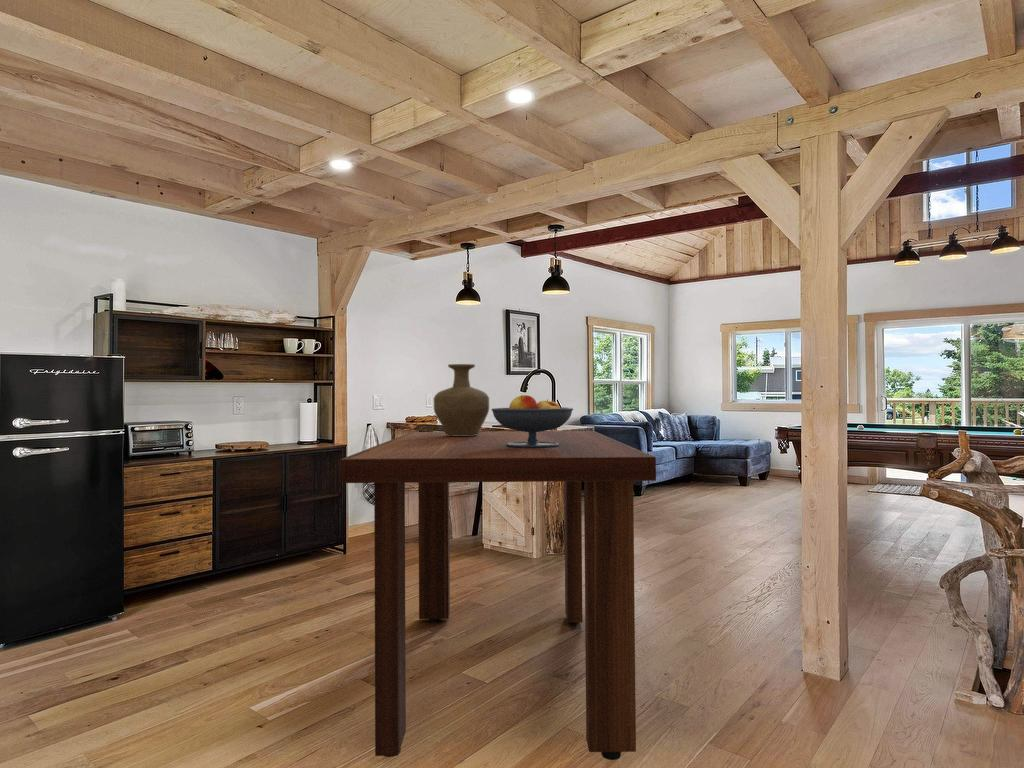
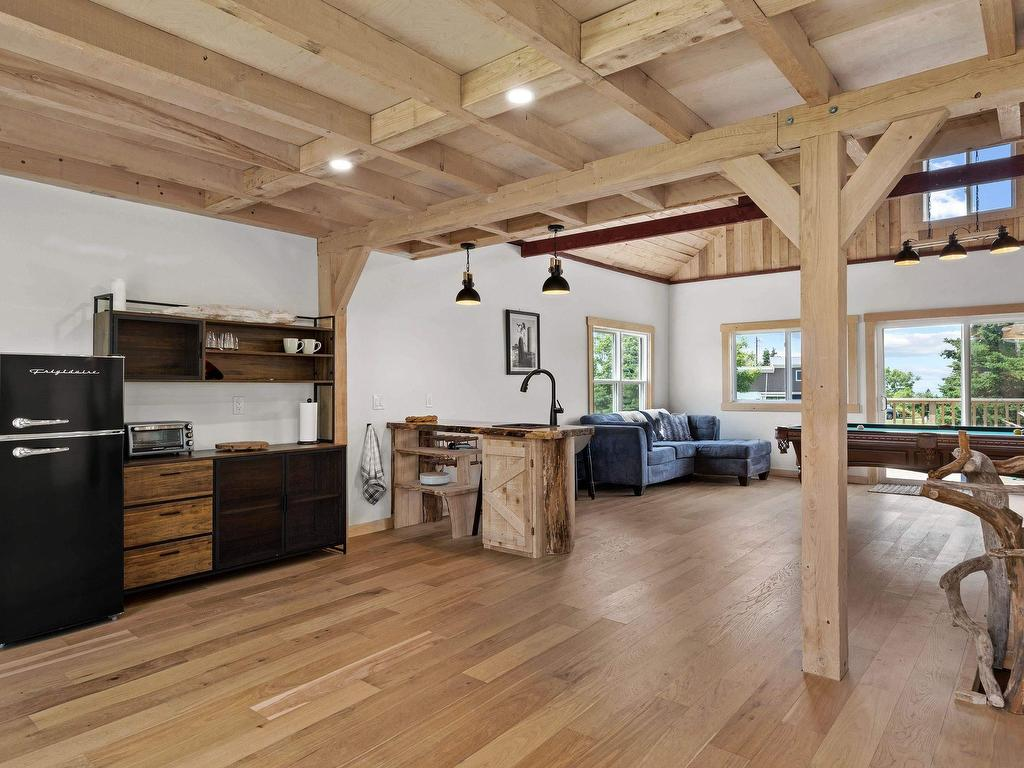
- dining table [339,430,657,761]
- vase [433,363,490,436]
- fruit bowl [490,394,574,448]
